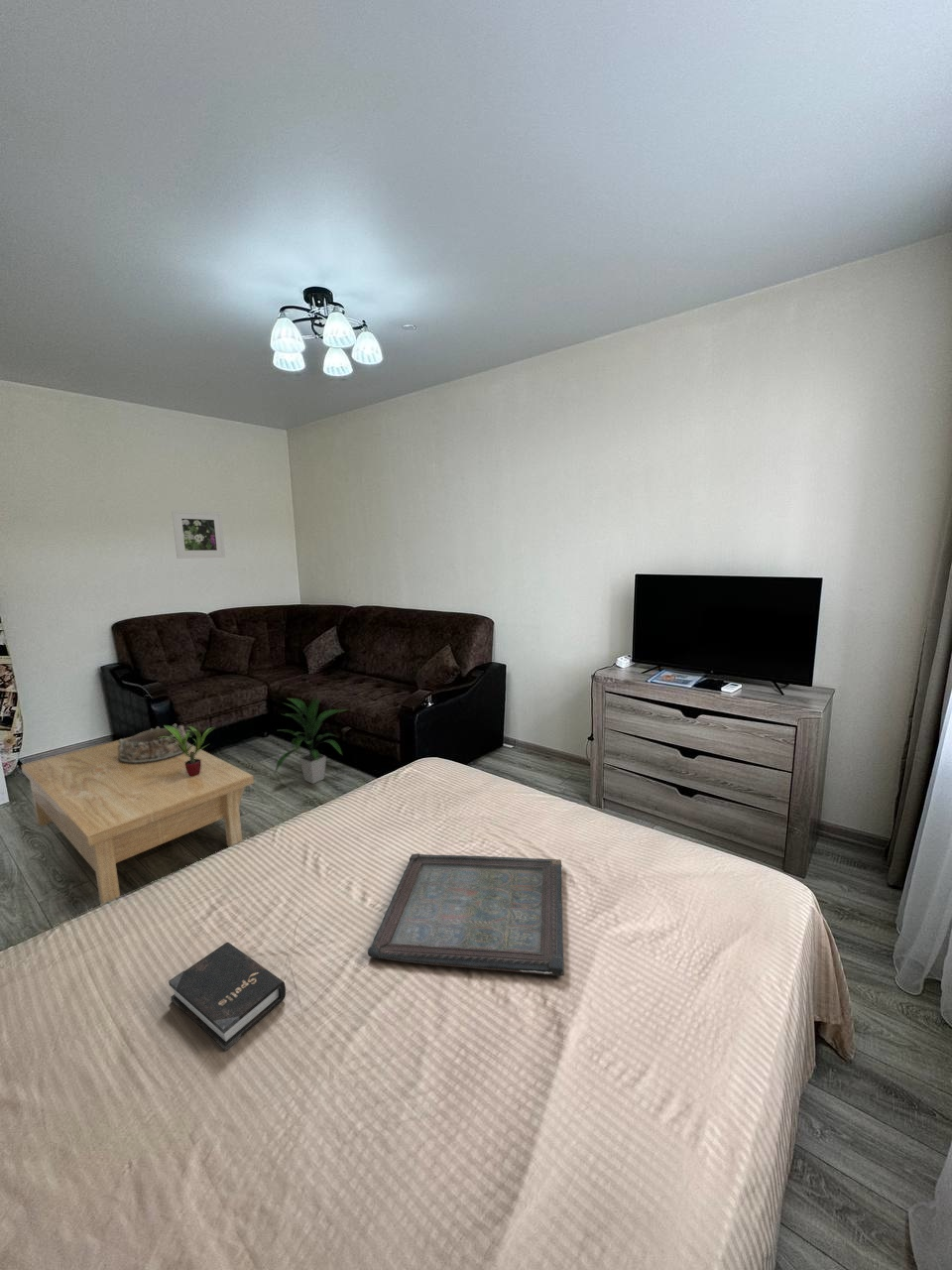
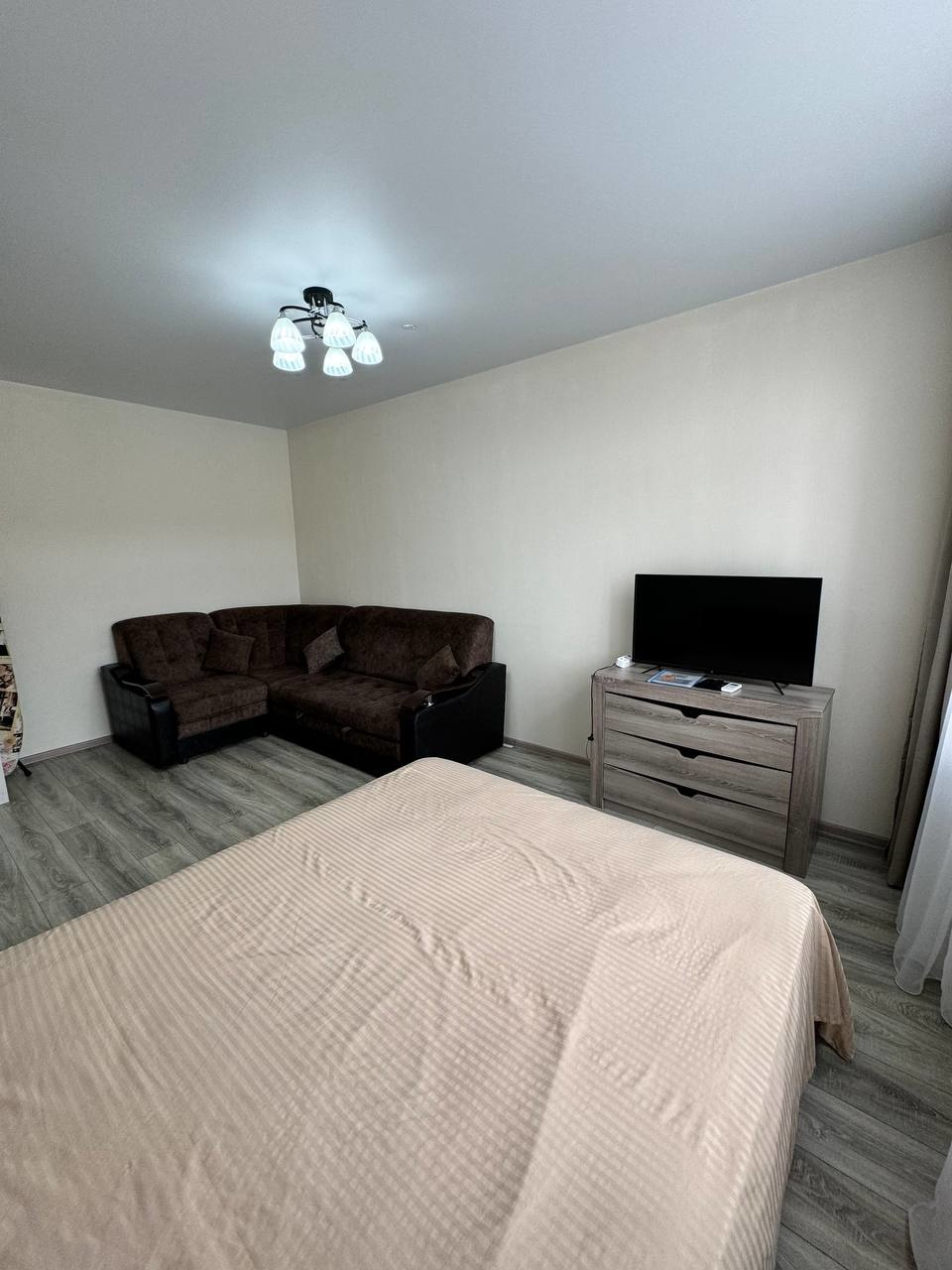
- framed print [171,509,226,560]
- indoor plant [274,693,349,785]
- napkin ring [118,723,190,764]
- coffee table [20,736,255,905]
- serving tray [367,852,565,977]
- hardback book [168,942,287,1052]
- potted plant [158,724,217,777]
